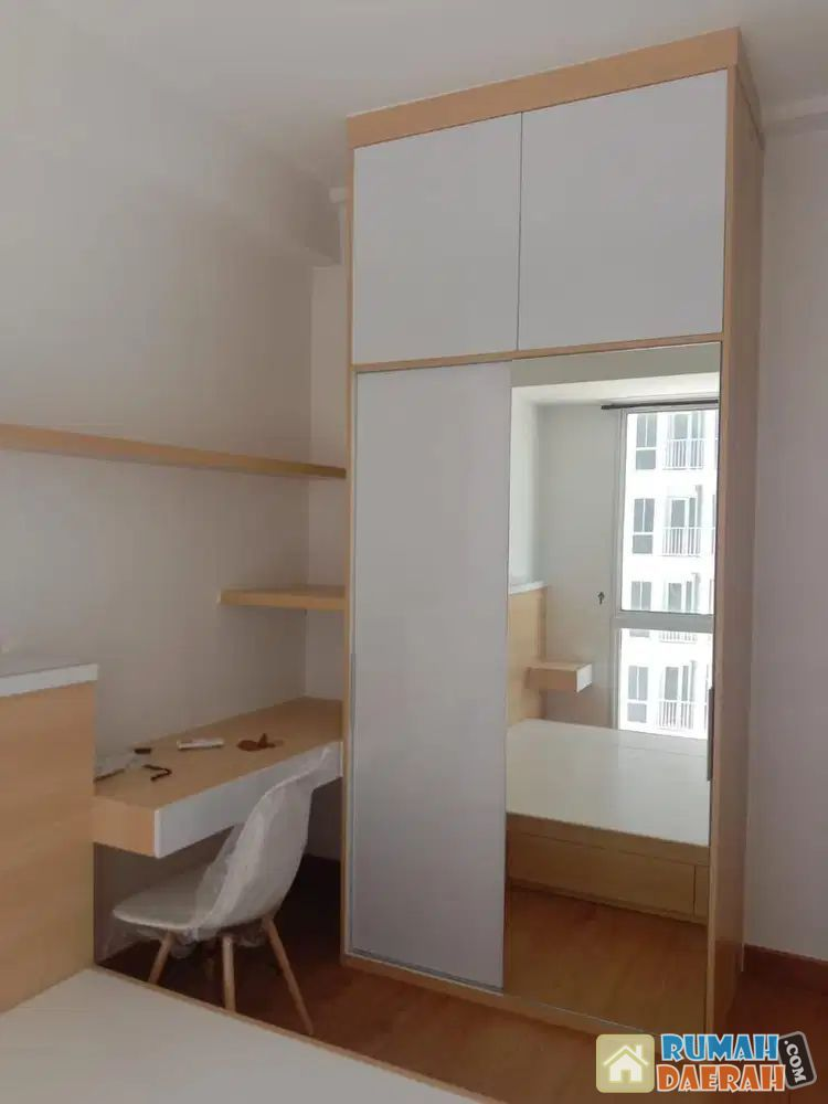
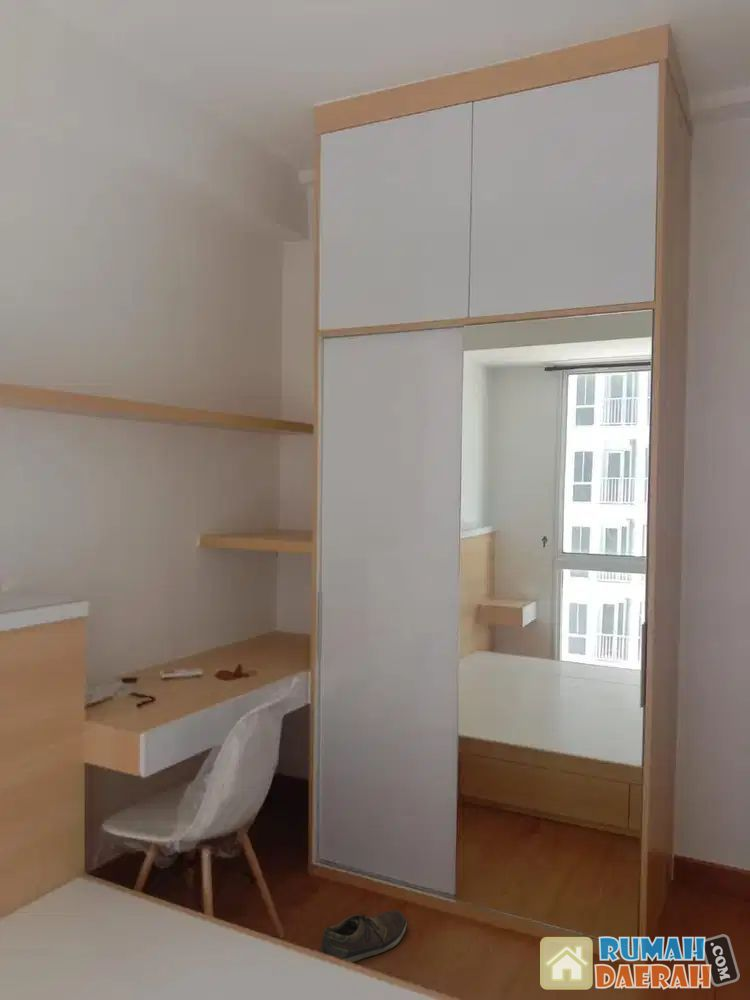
+ shoe [320,909,408,963]
